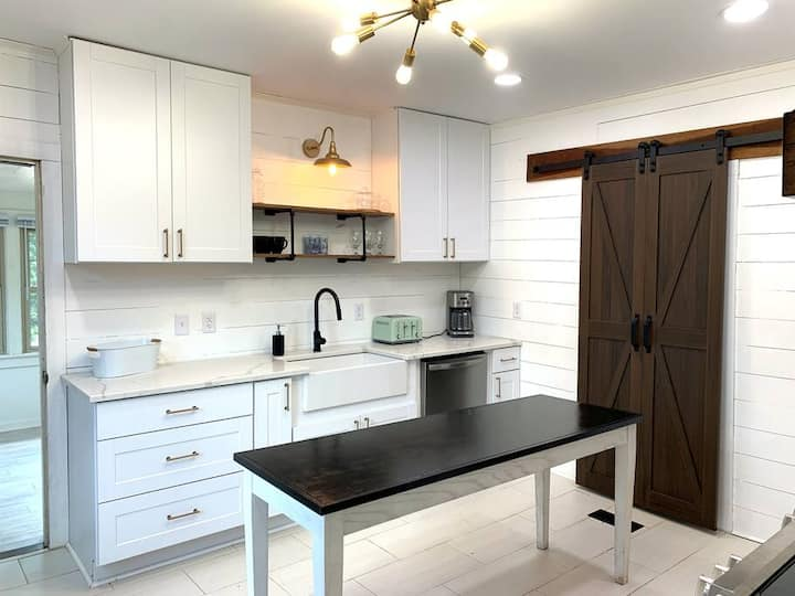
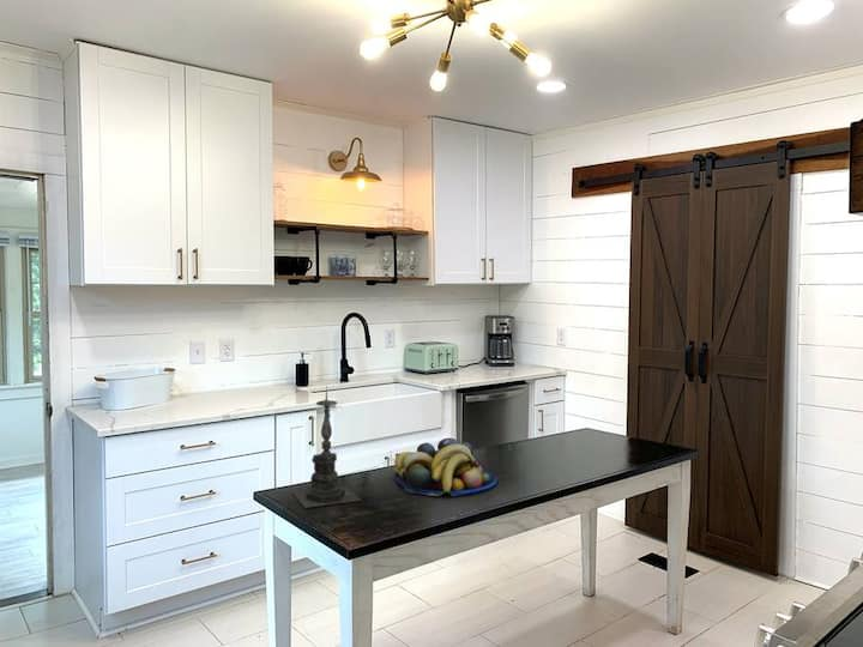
+ candle holder [291,385,363,509]
+ fruit bowl [393,437,499,497]
